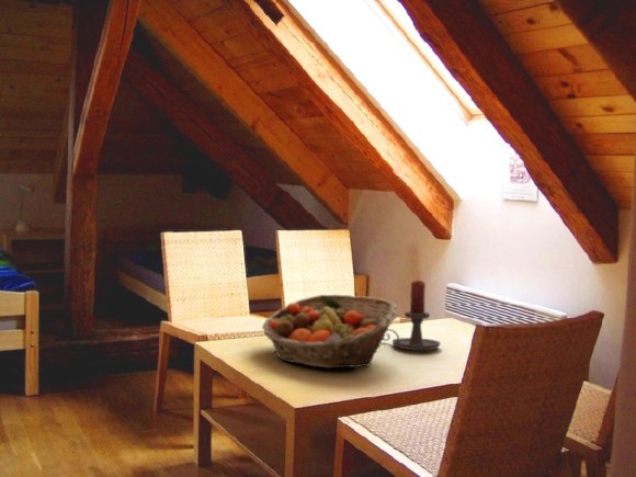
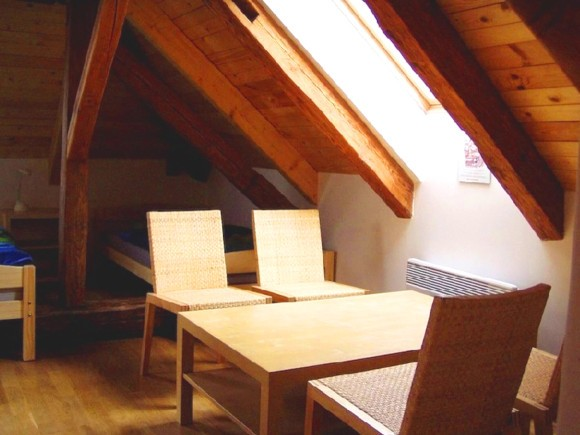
- candle holder [383,280,442,351]
- fruit basket [261,294,399,370]
